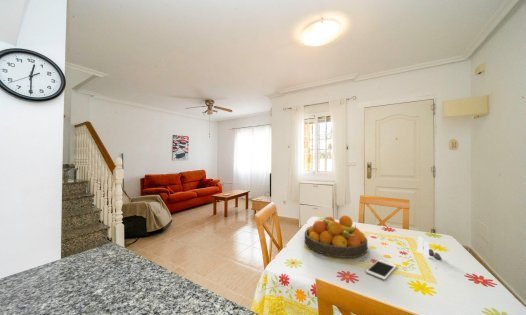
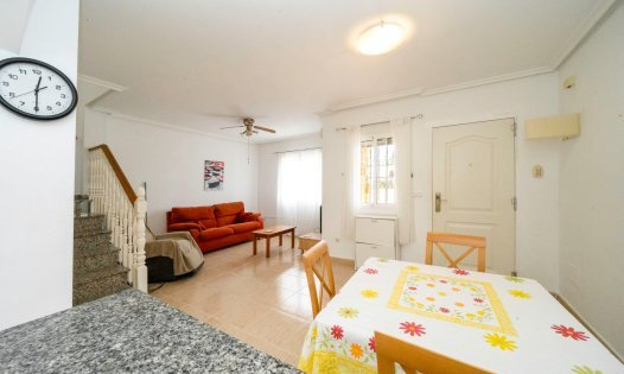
- cell phone [365,259,398,281]
- fruit bowl [304,214,369,259]
- salt and pepper shaker set [415,236,443,260]
